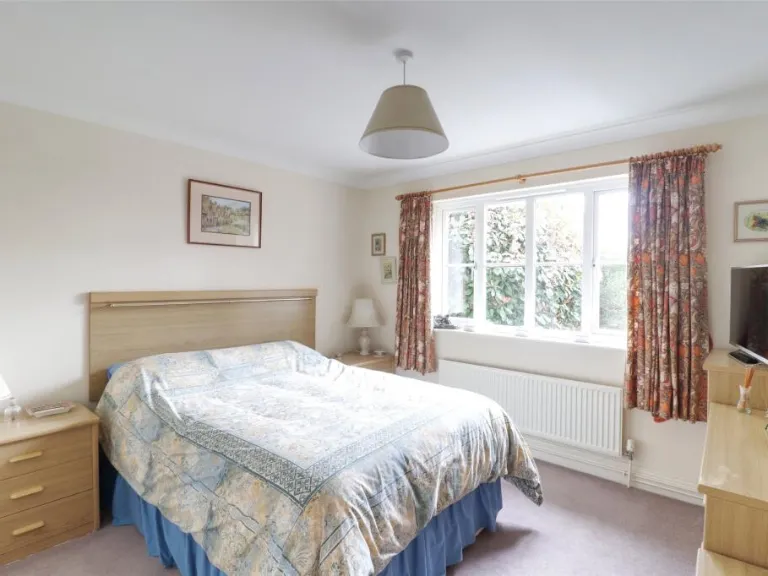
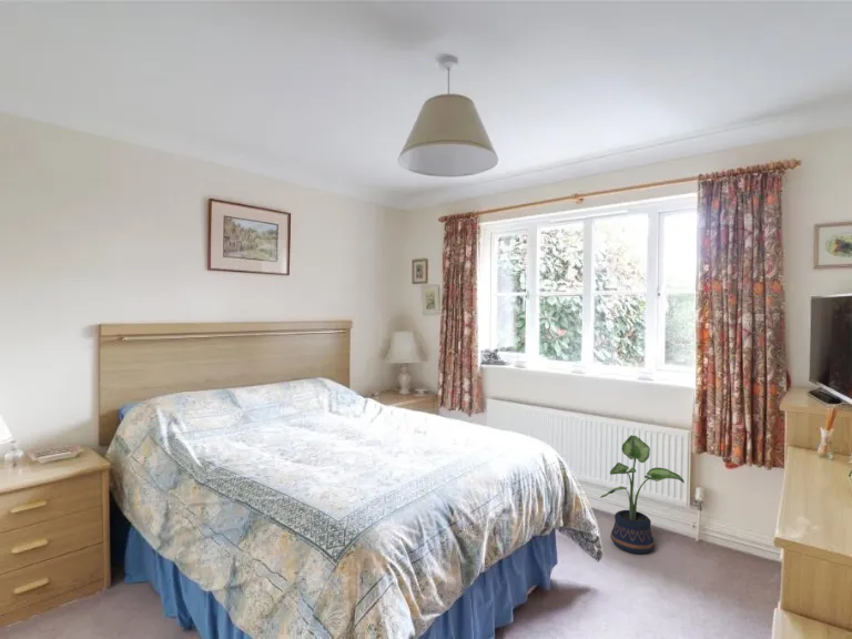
+ potted plant [599,435,686,555]
